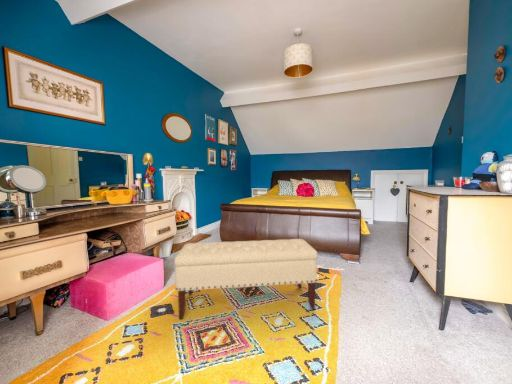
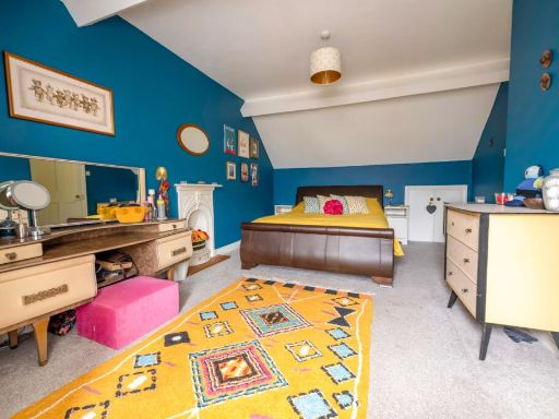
- bench [173,238,319,320]
